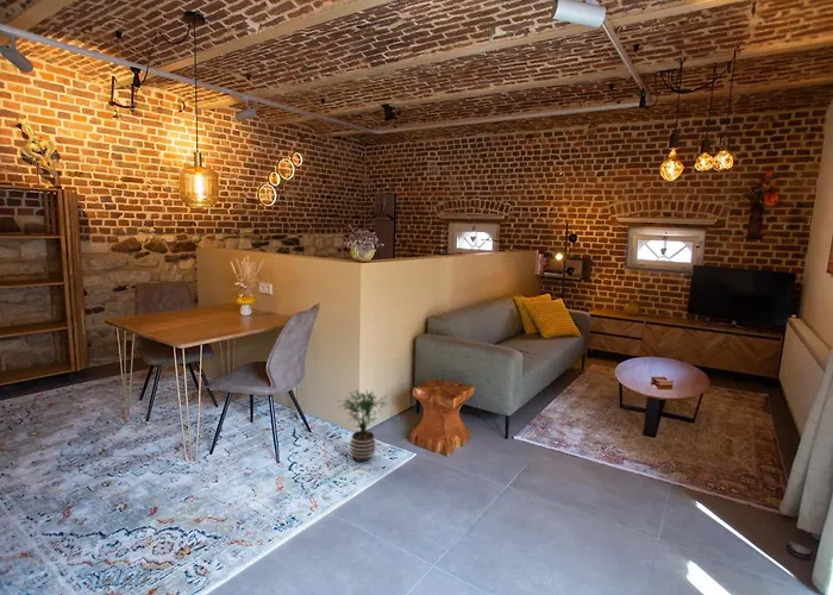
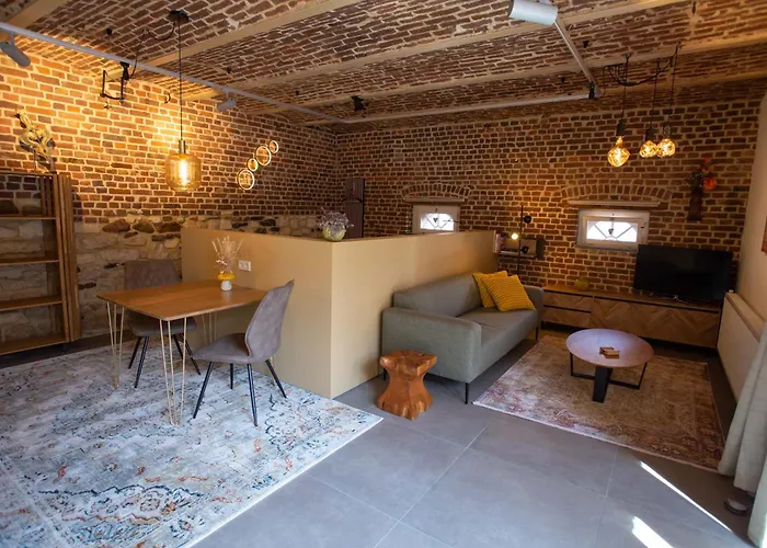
- potted plant [337,388,389,463]
